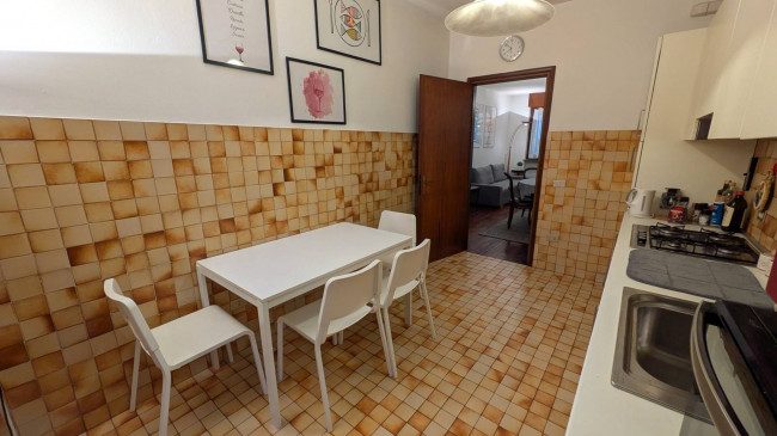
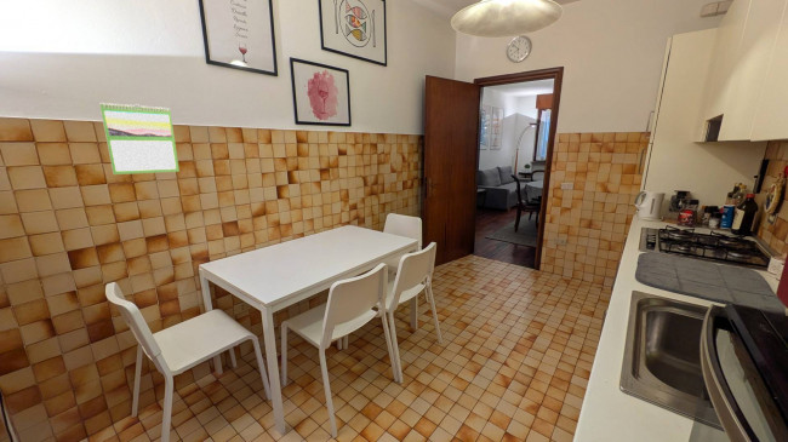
+ calendar [98,102,181,176]
